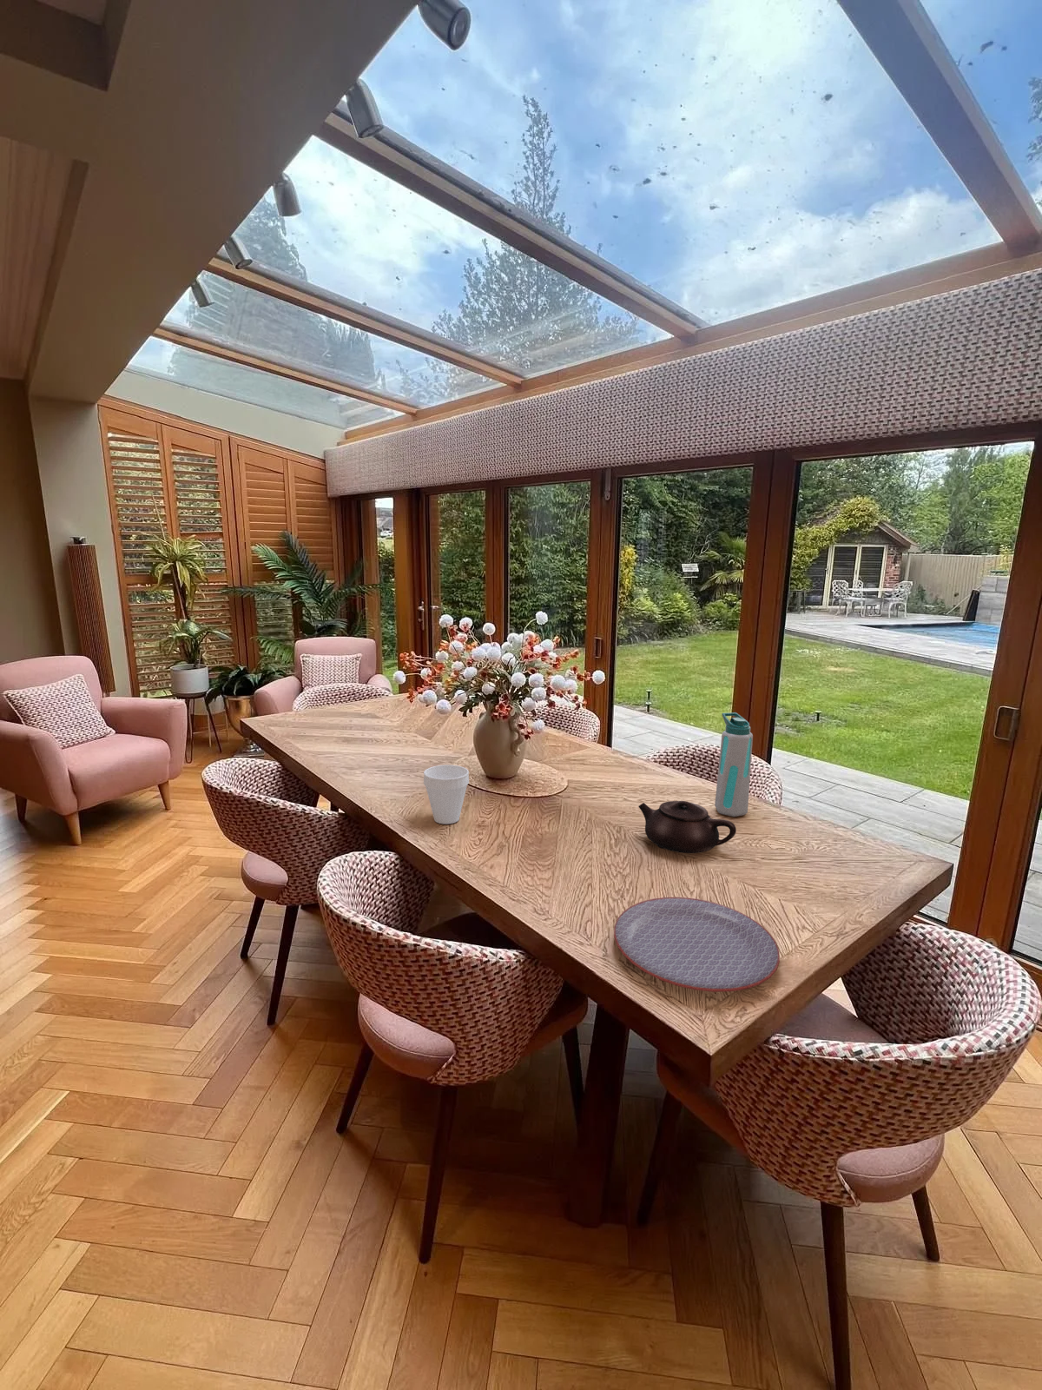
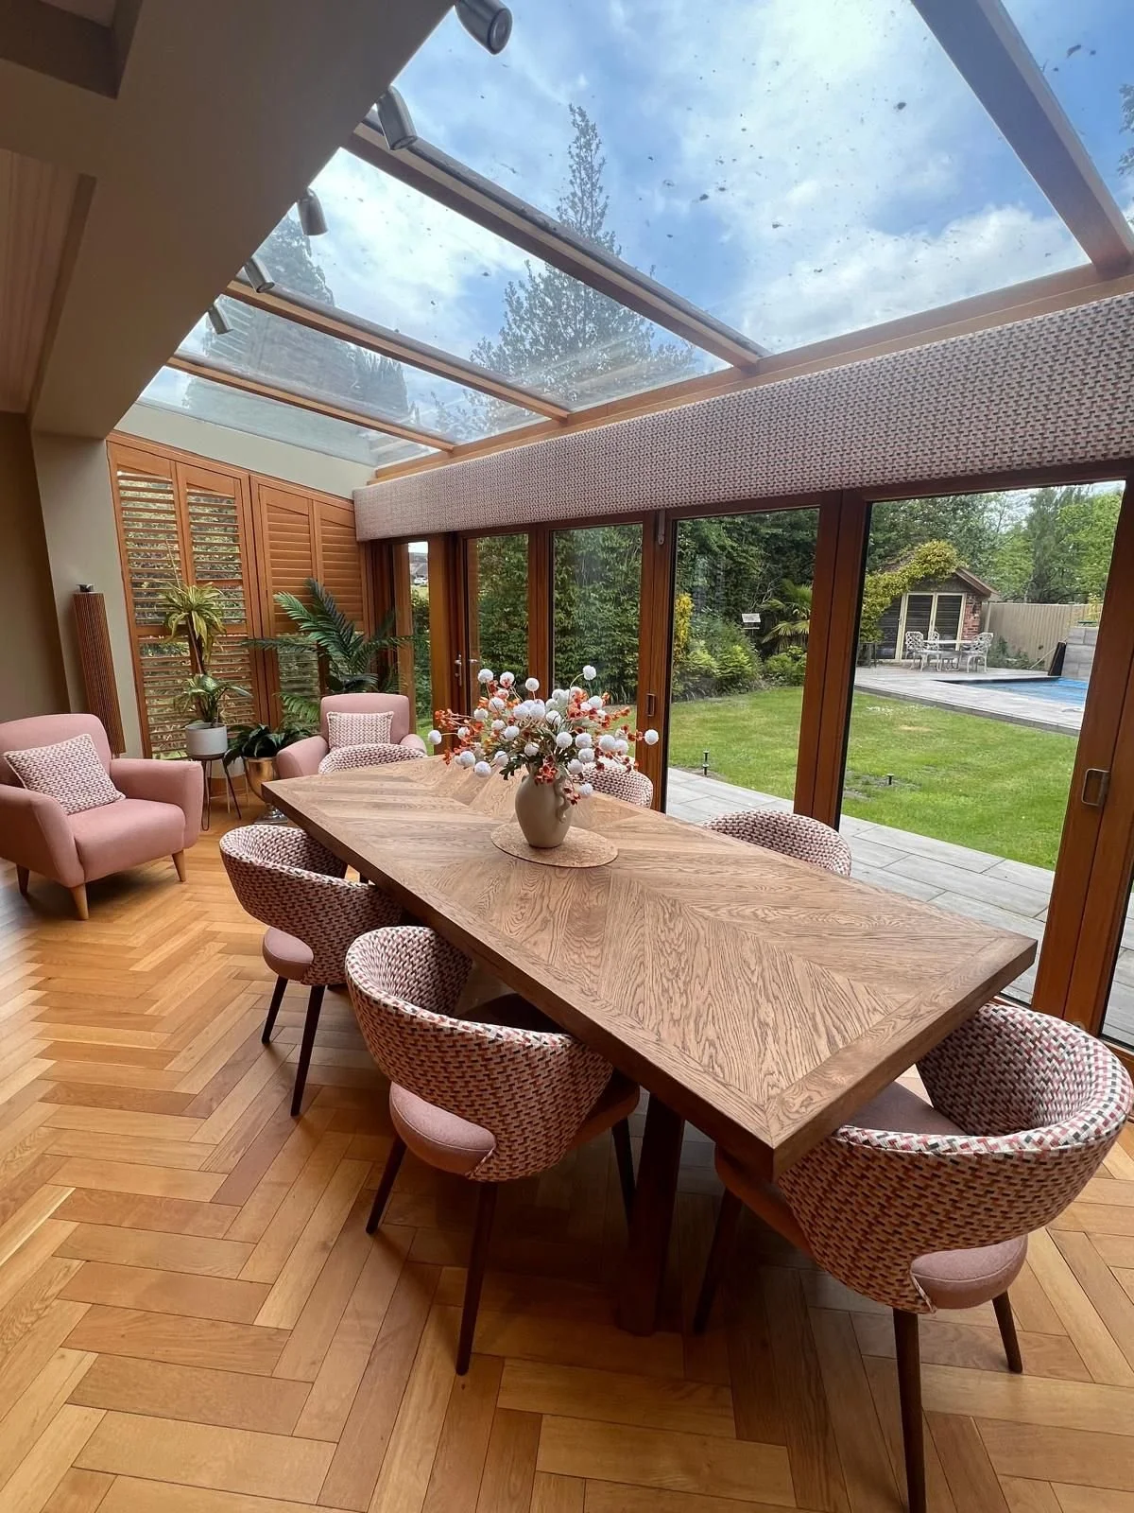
- cup [422,764,470,824]
- teapot [638,800,738,854]
- water bottle [714,711,754,818]
- plate [613,896,780,993]
